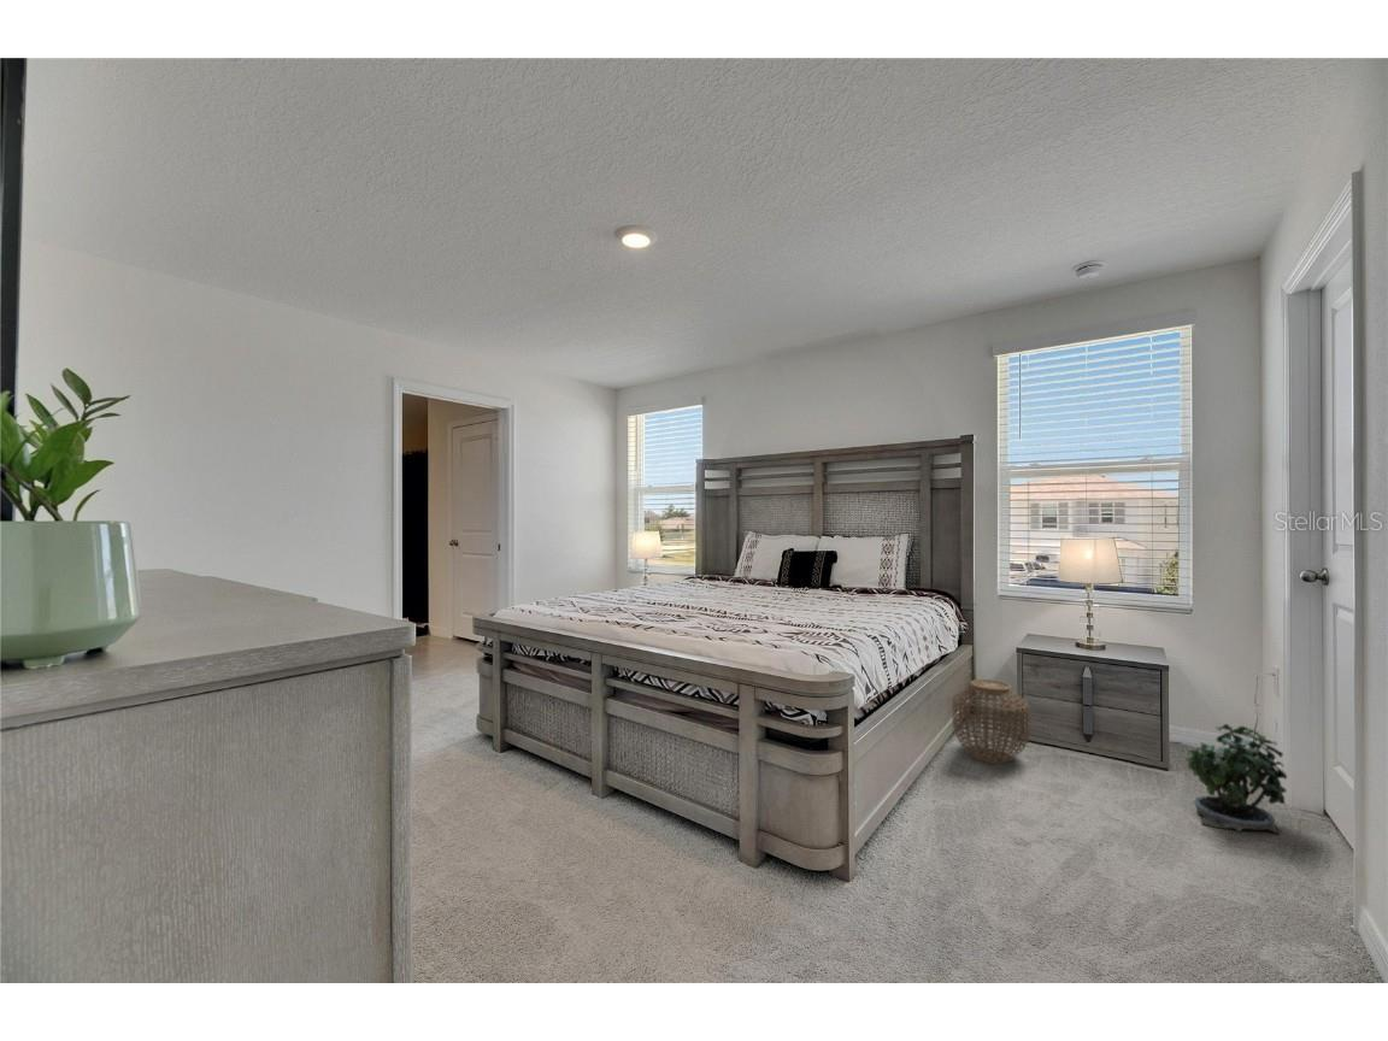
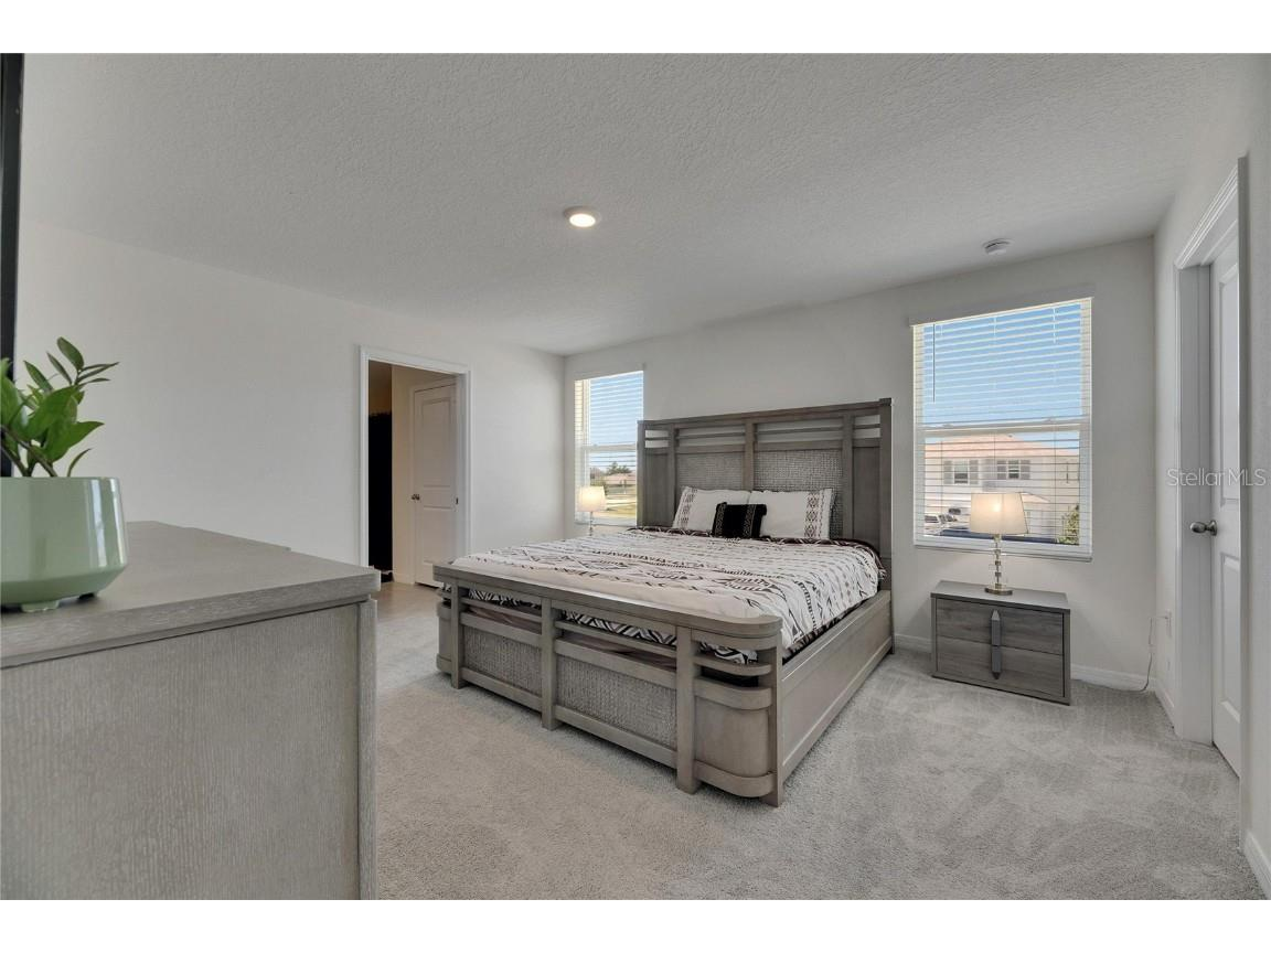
- woven basket [952,678,1031,765]
- potted plant [1184,723,1288,836]
